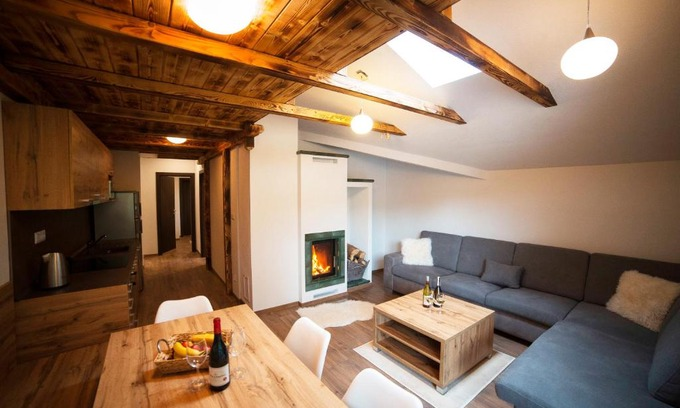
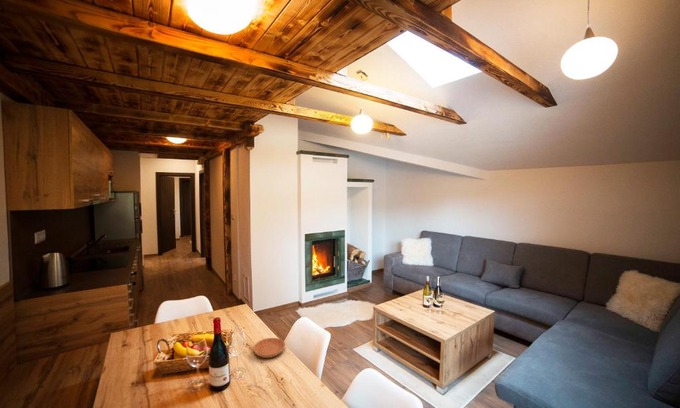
+ saucer [252,337,286,359]
